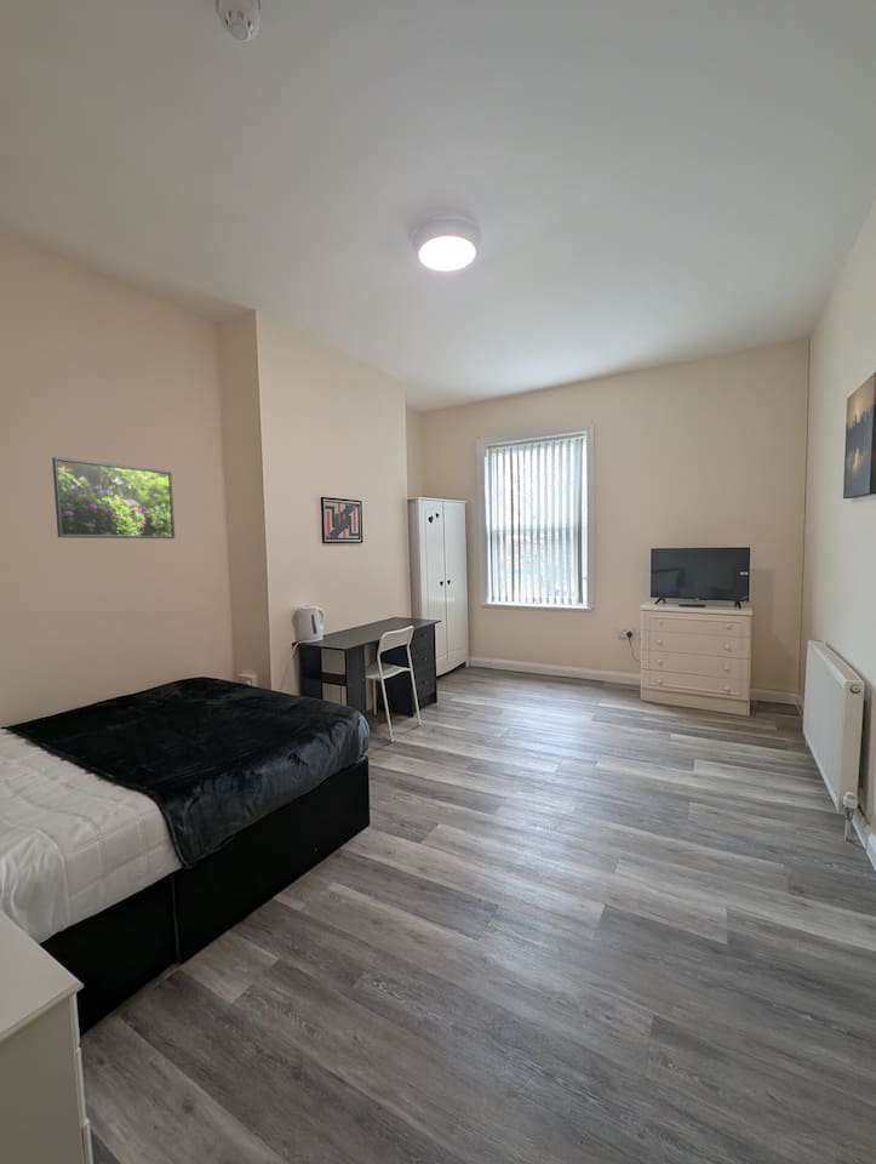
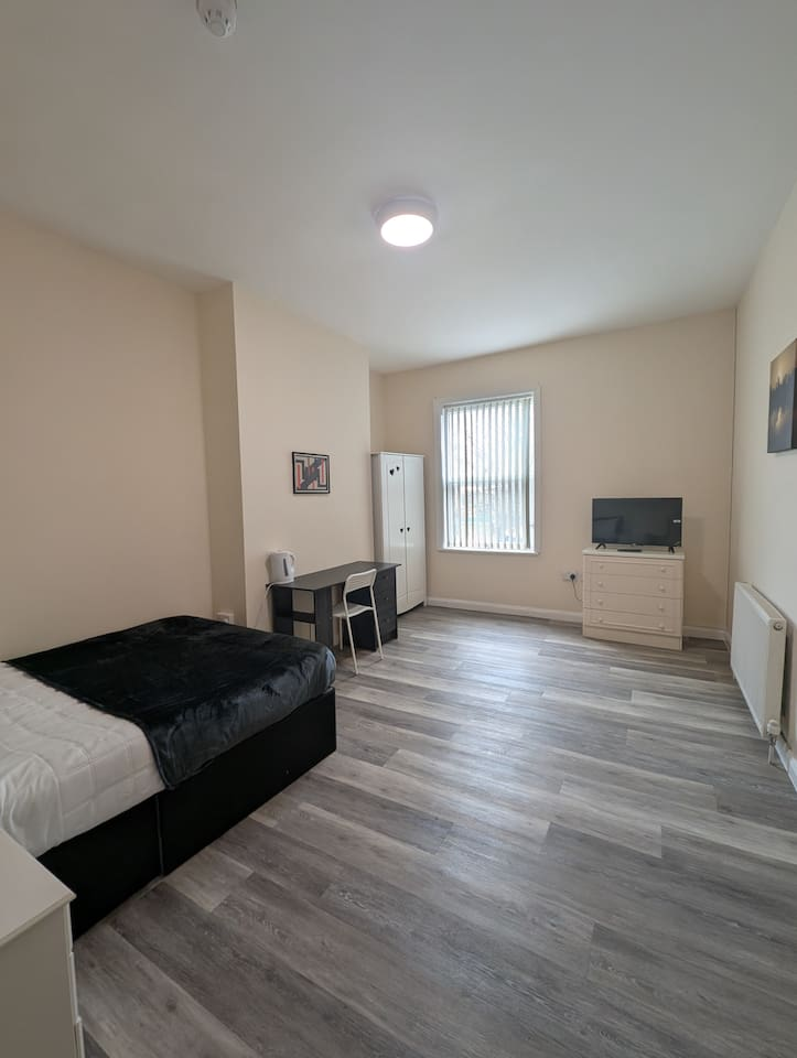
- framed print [51,456,176,540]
